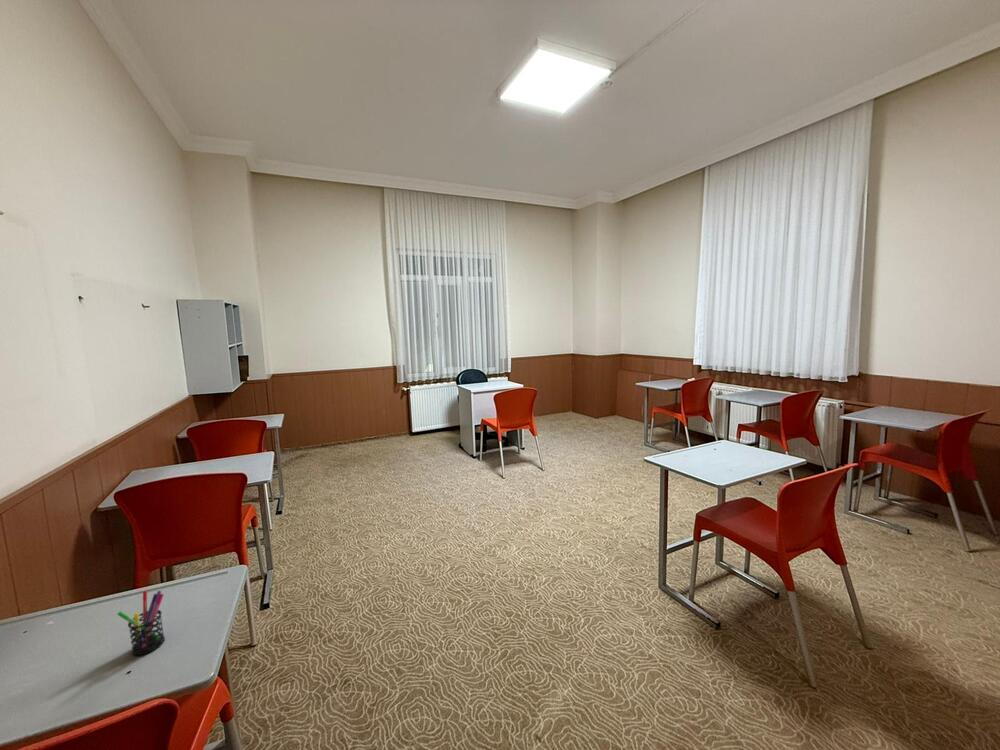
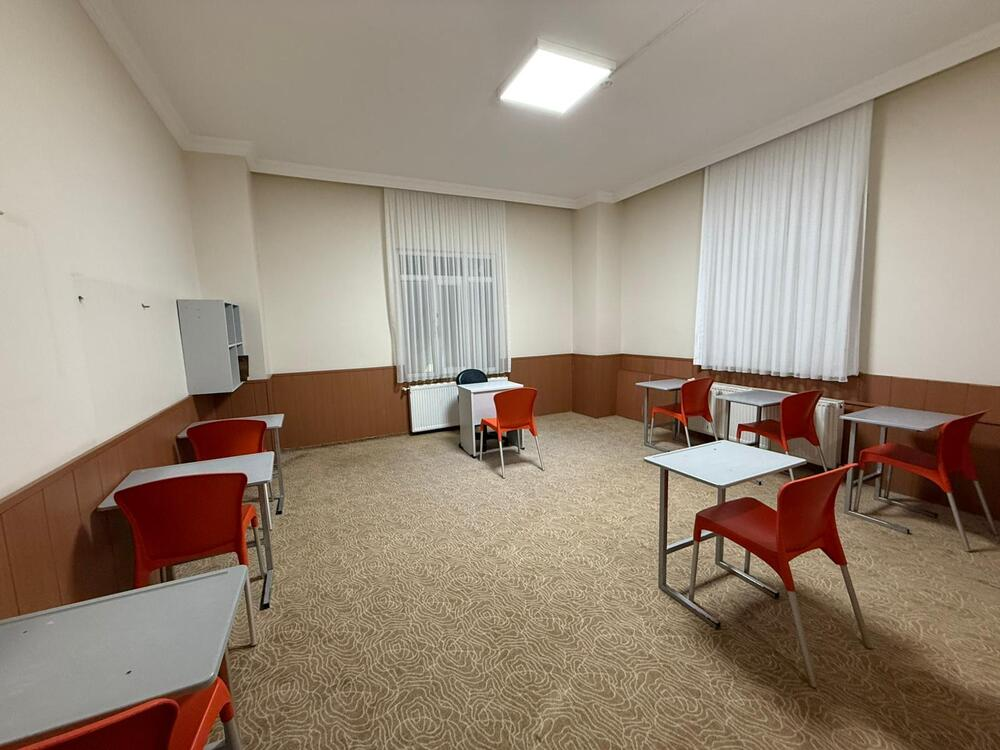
- pen holder [116,589,166,656]
